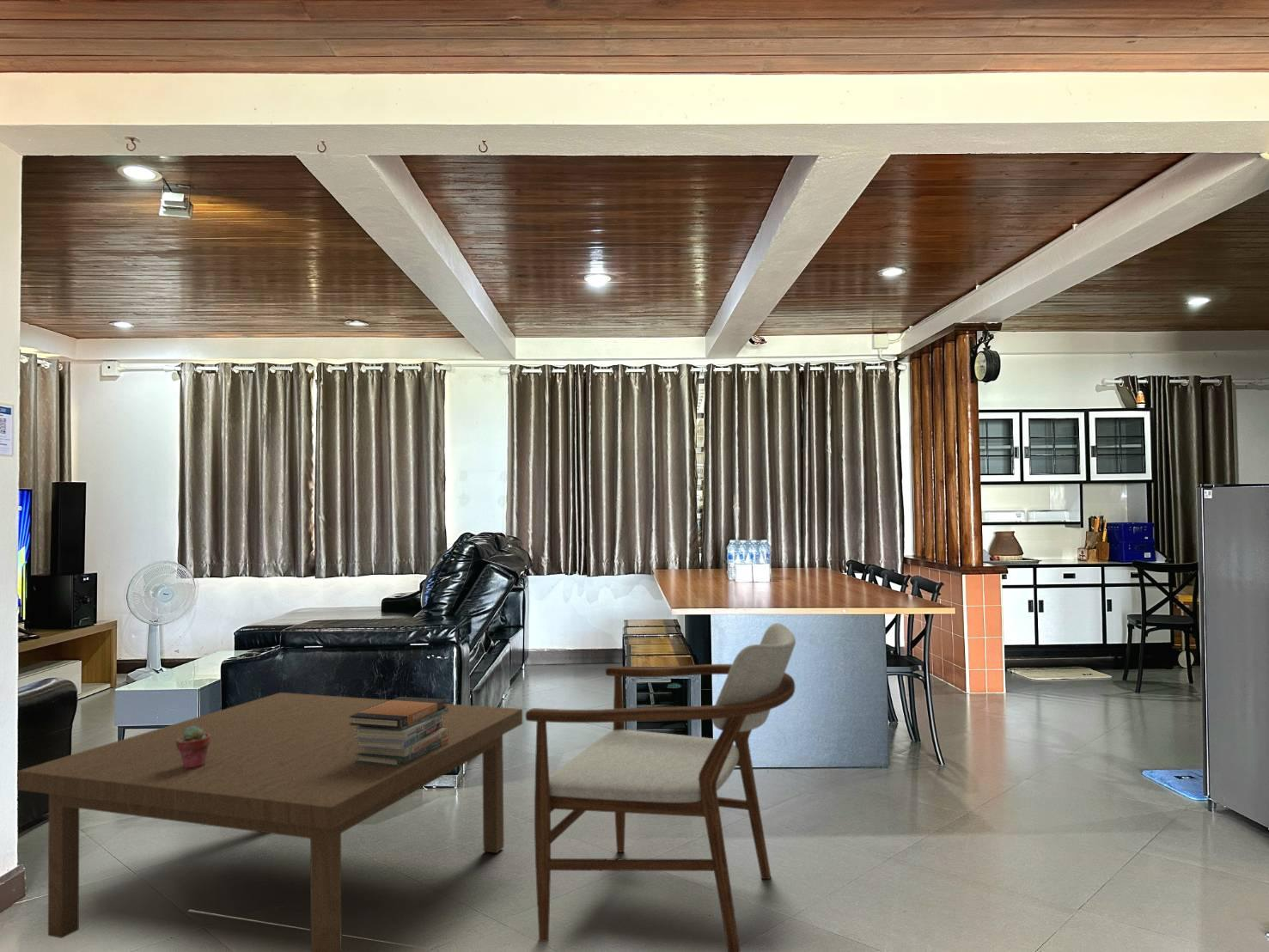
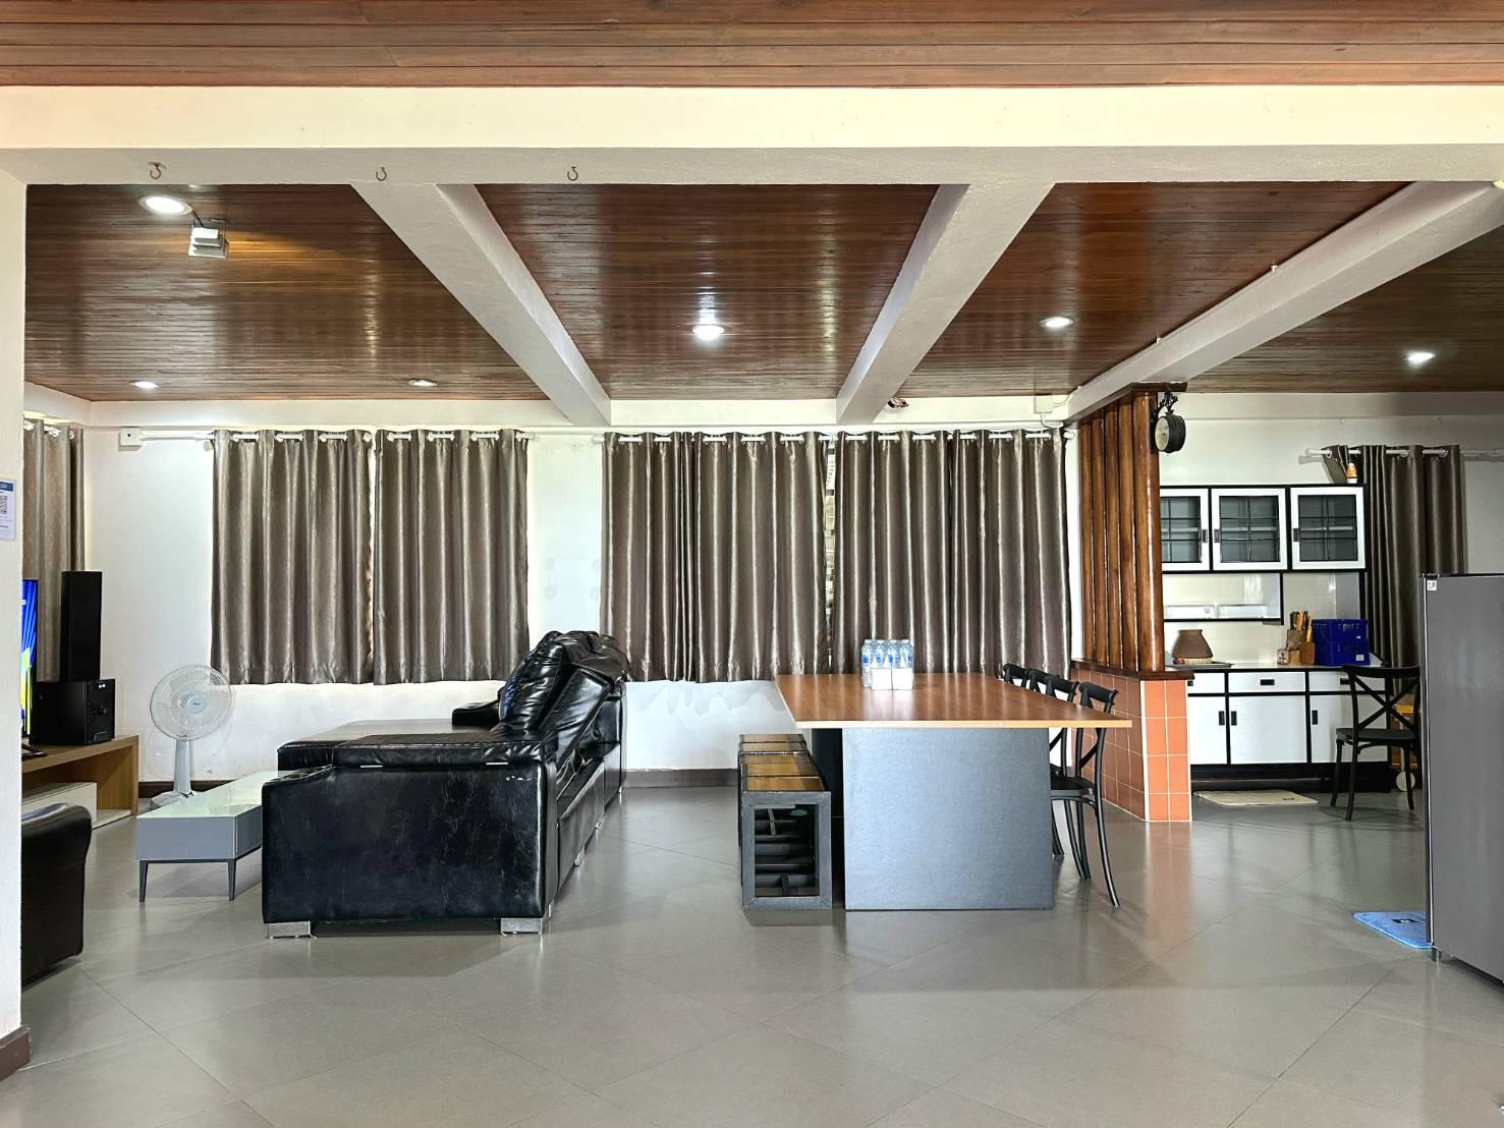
- coffee table [16,692,523,952]
- potted succulent [176,726,210,769]
- book stack [350,696,448,766]
- armchair [525,622,796,952]
